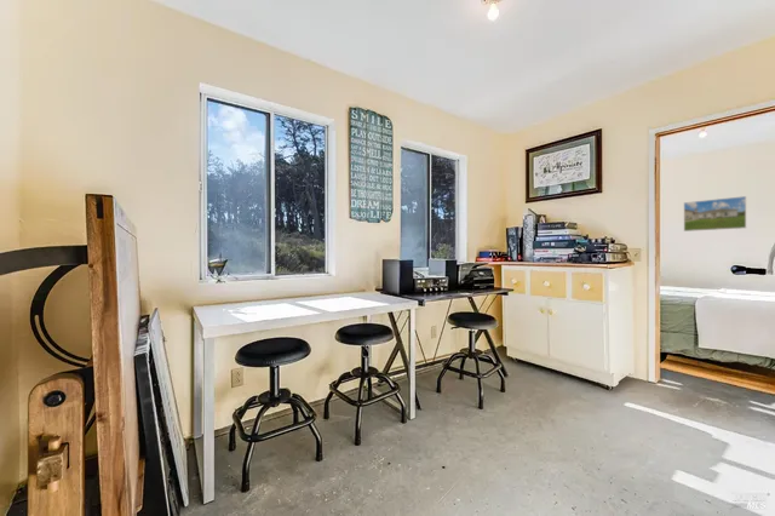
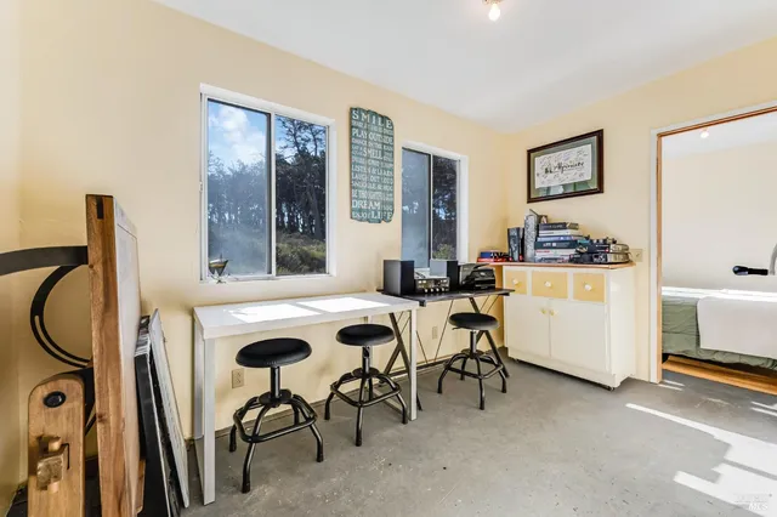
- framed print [683,195,747,233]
